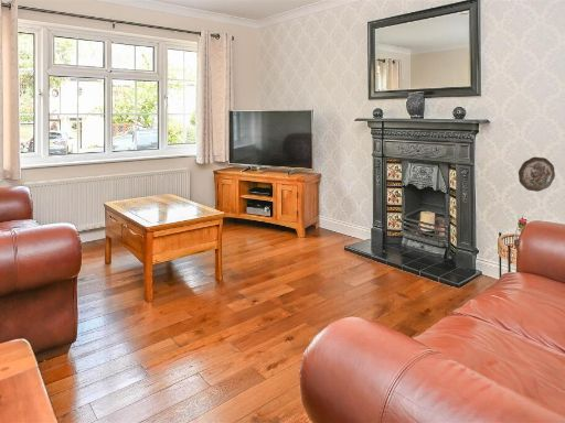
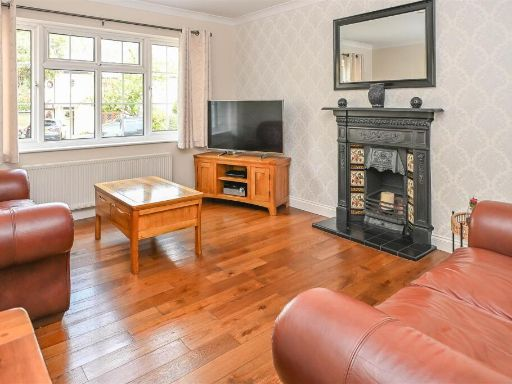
- decorative plate [518,156,556,193]
